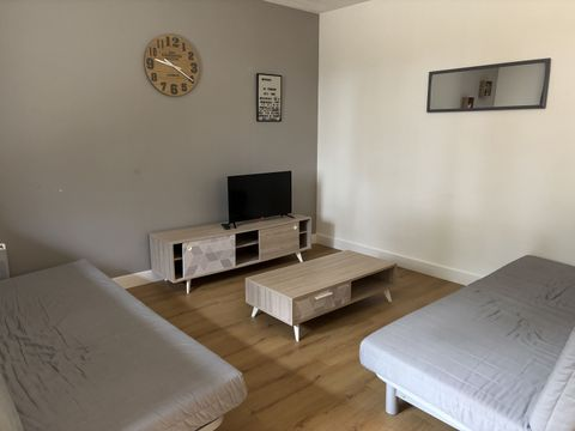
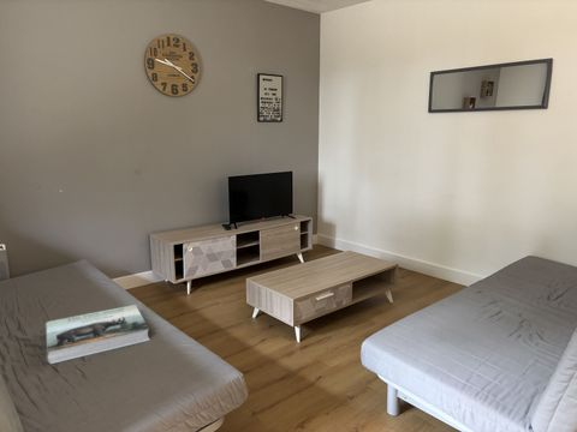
+ book [43,304,151,365]
